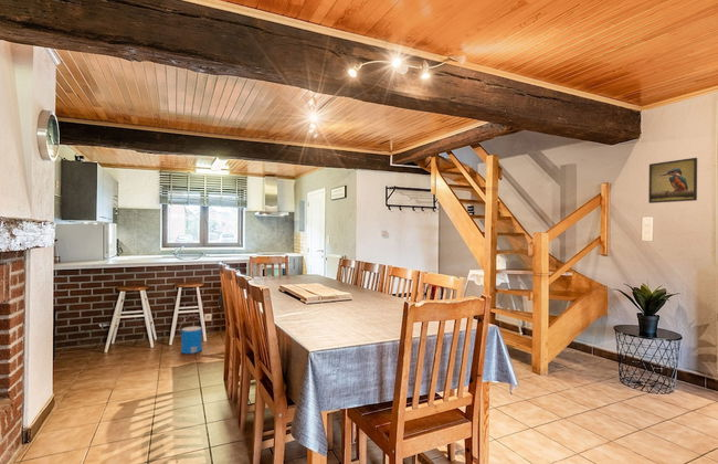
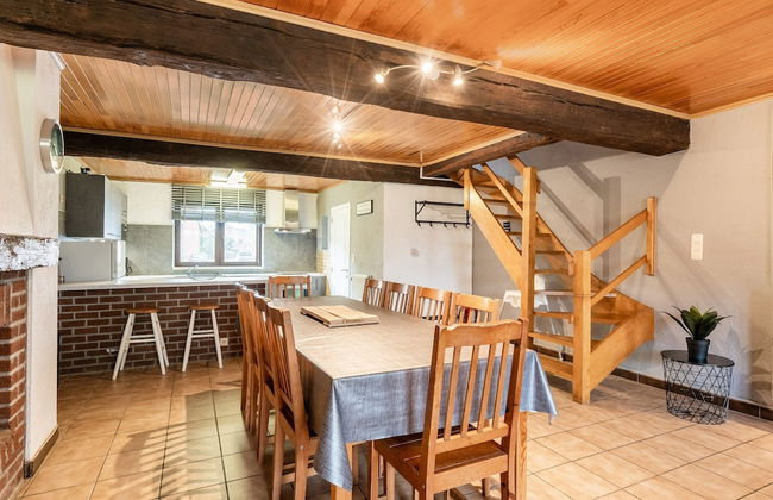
- bucket [178,316,205,355]
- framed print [647,157,698,204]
